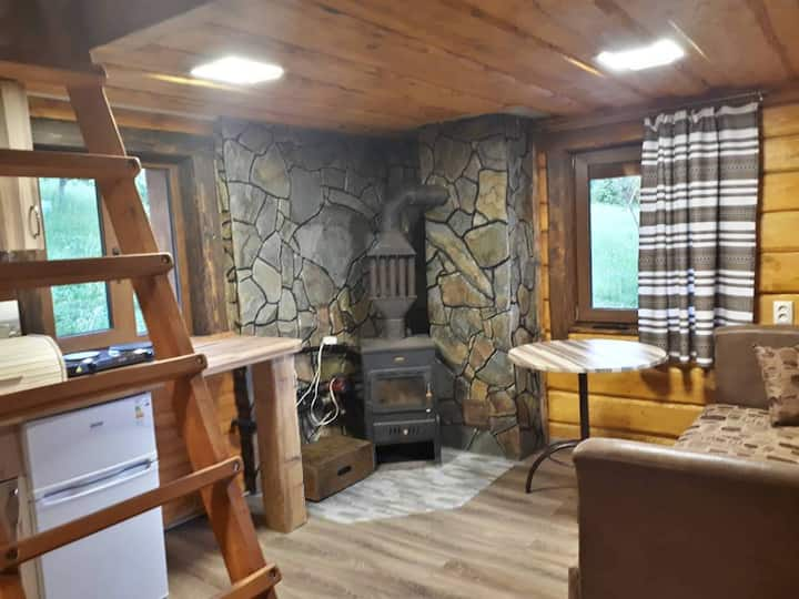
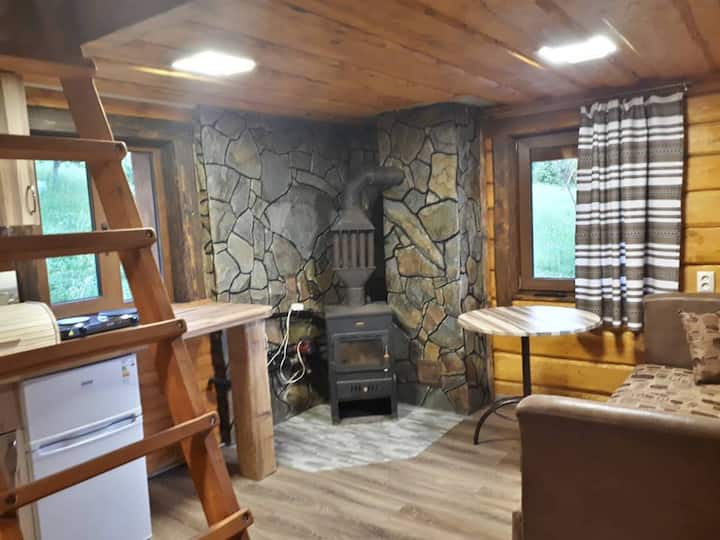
- wooden box [300,434,375,502]
